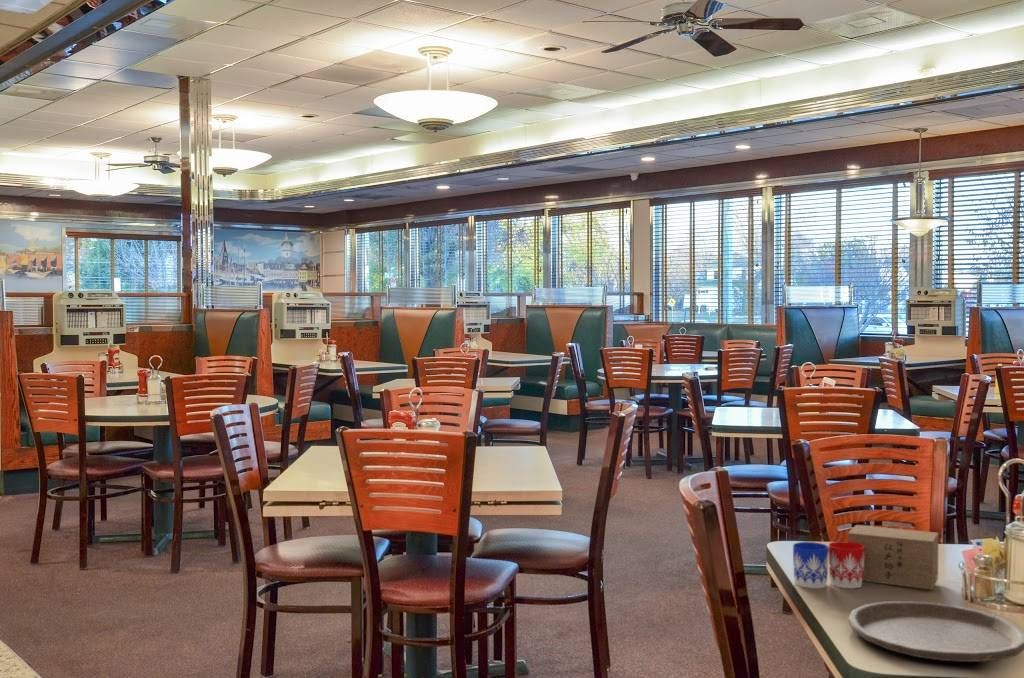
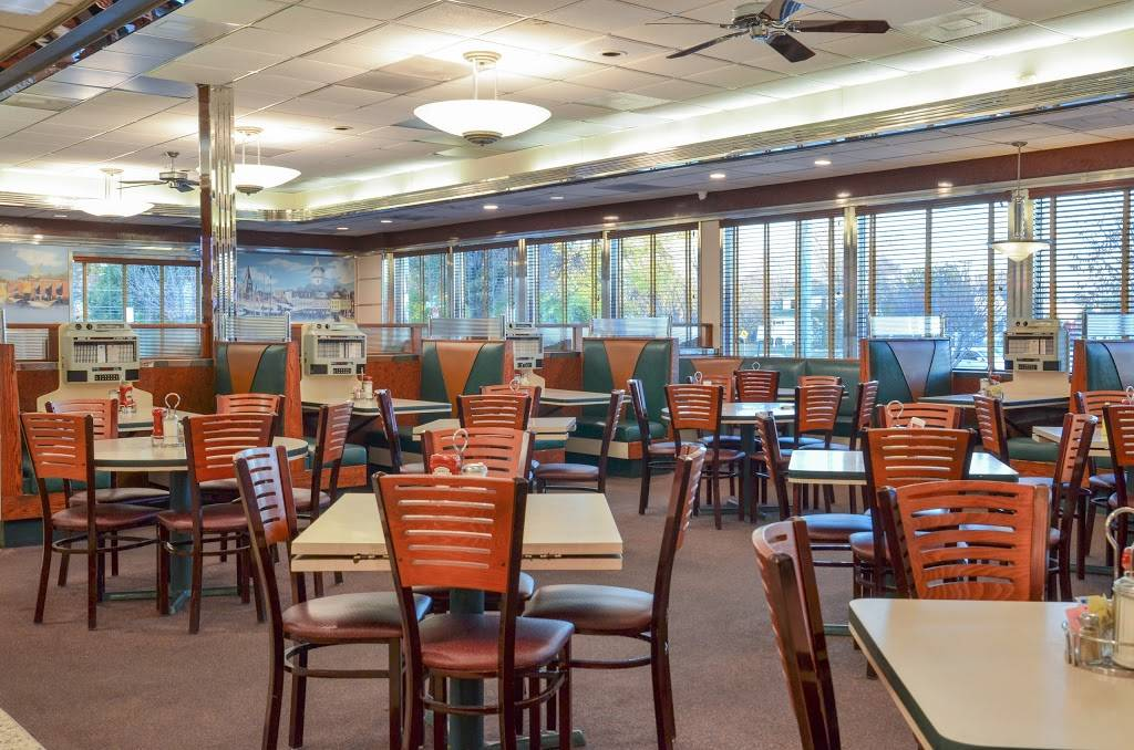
- plate [847,600,1024,663]
- drinking glass [792,524,939,590]
